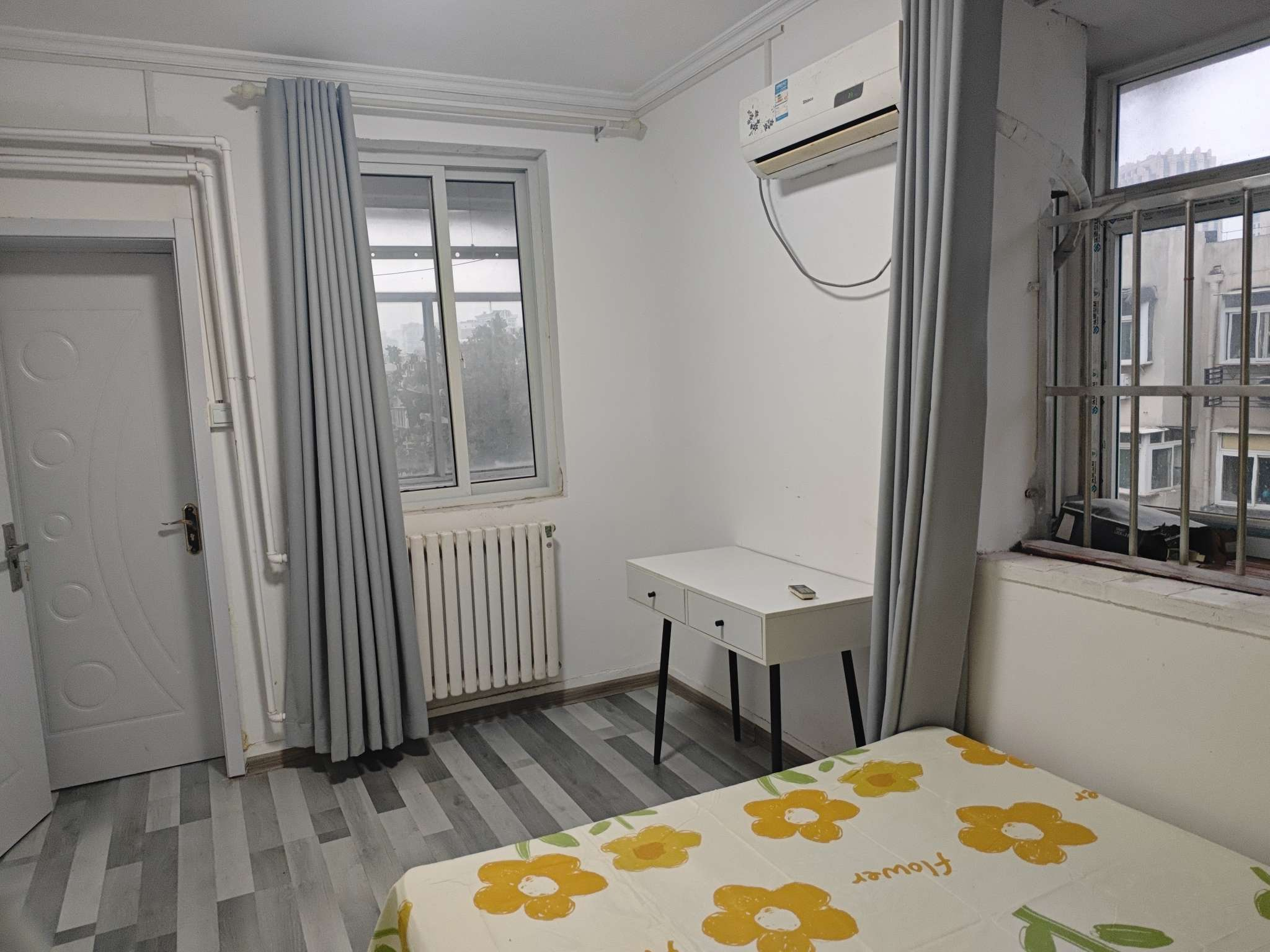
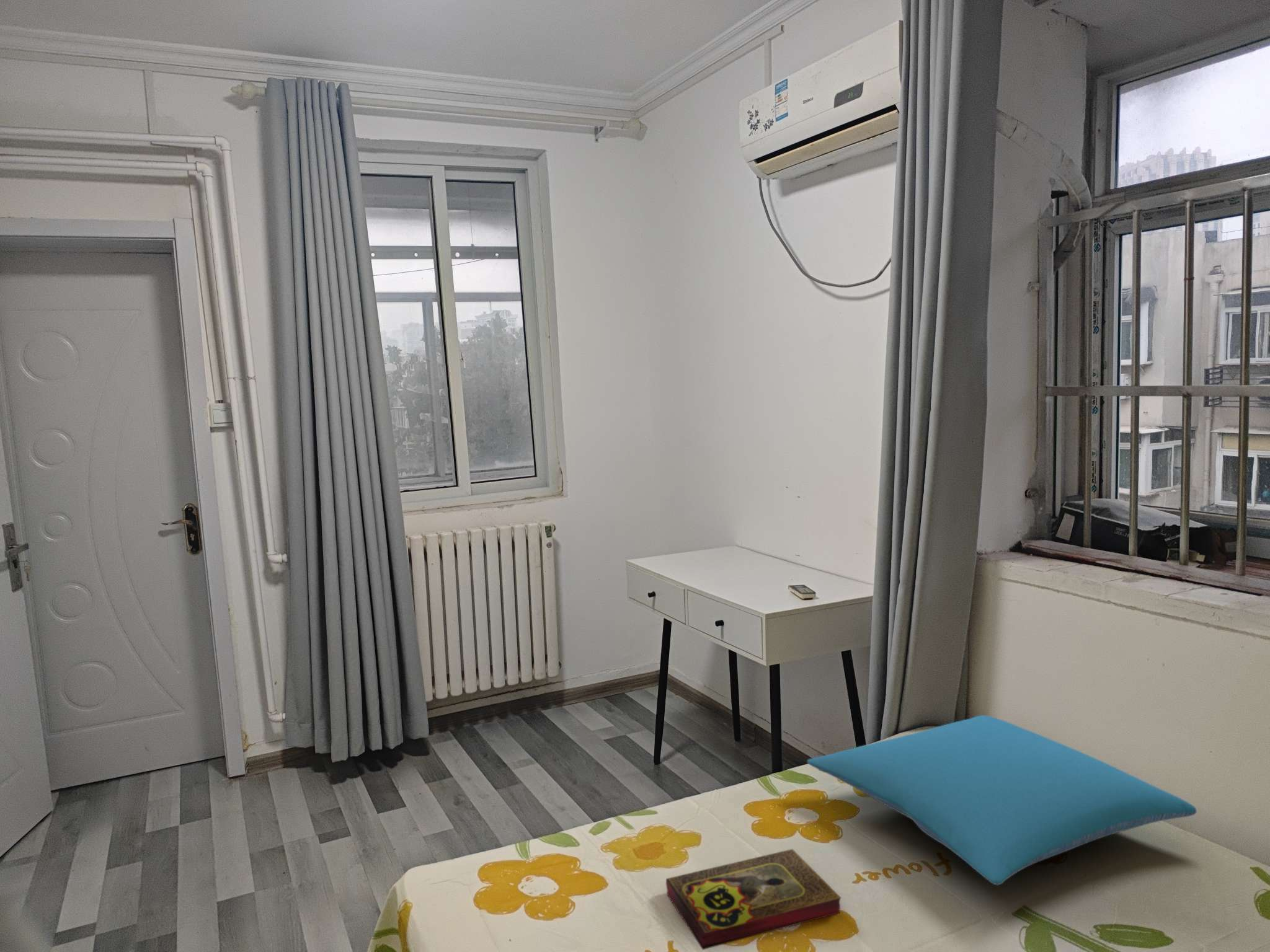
+ pillow [807,715,1197,886]
+ book [665,848,842,950]
